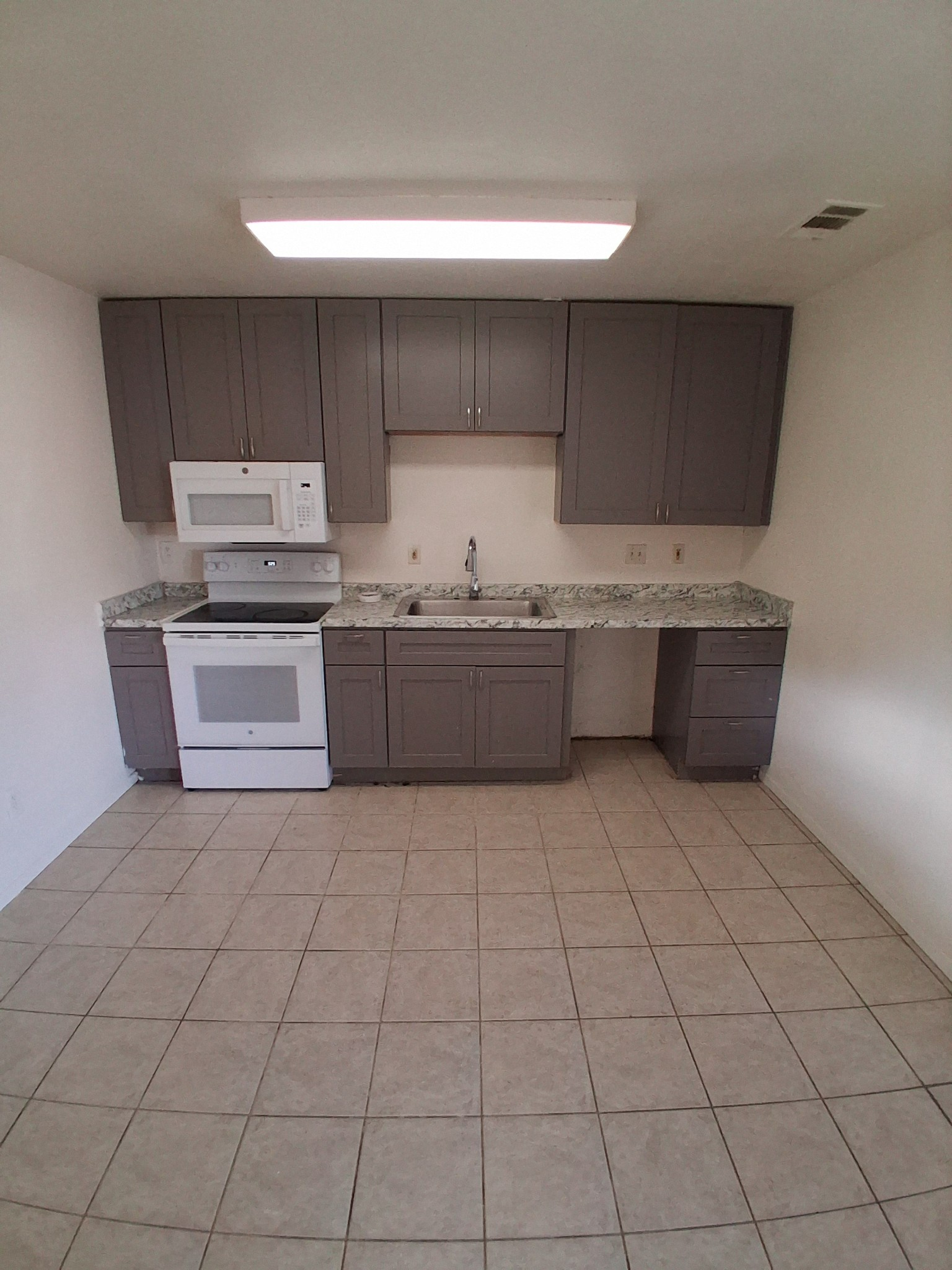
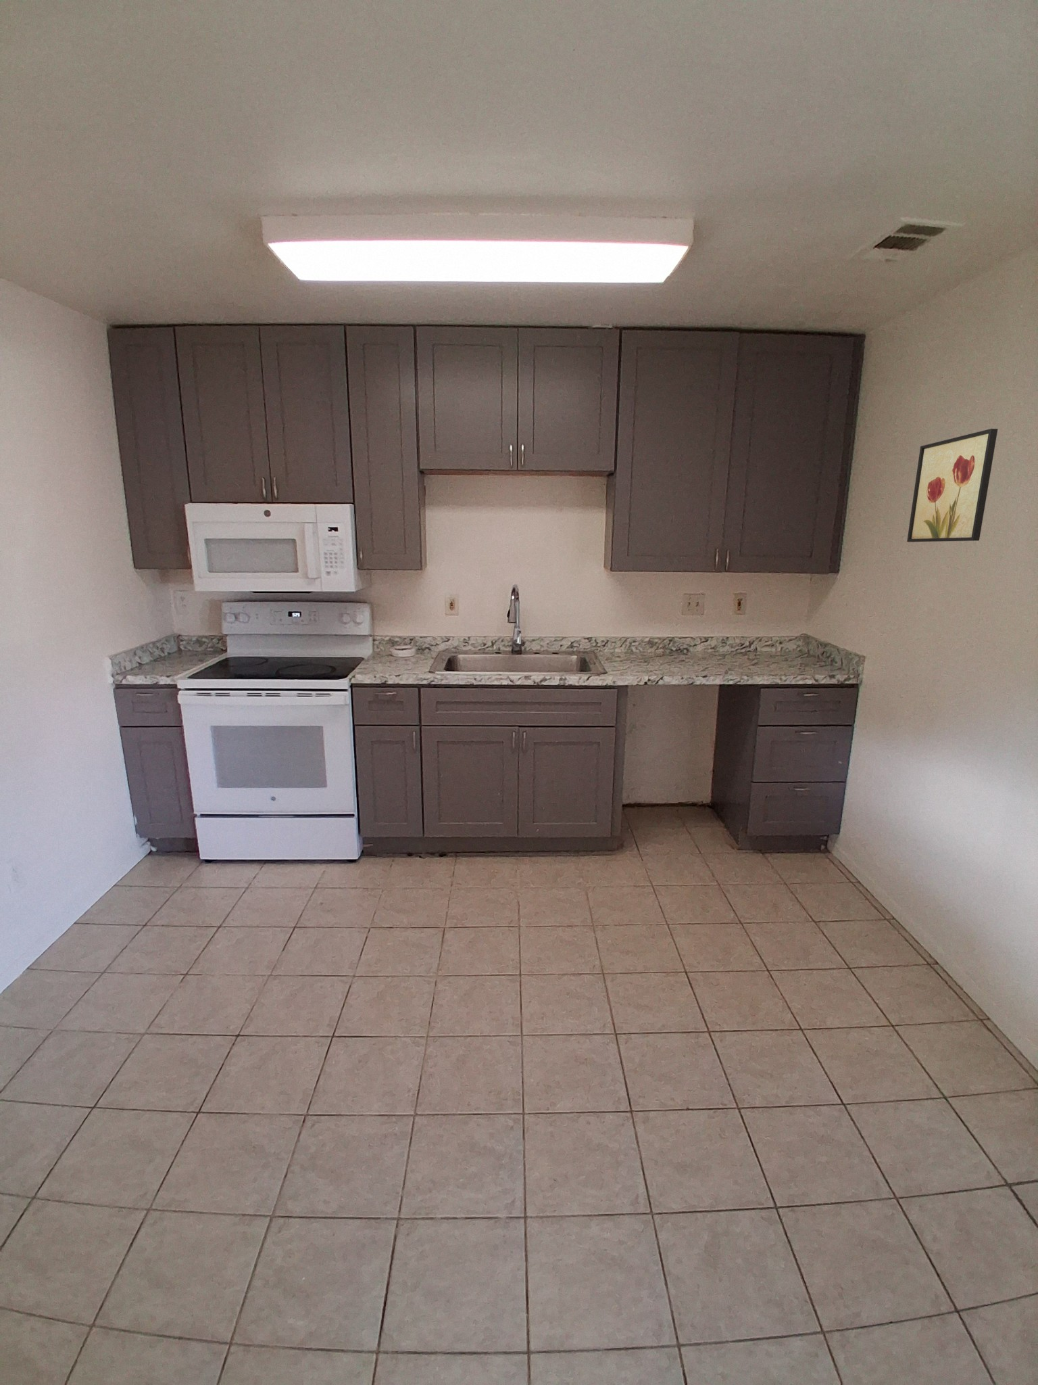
+ wall art [906,429,999,542]
